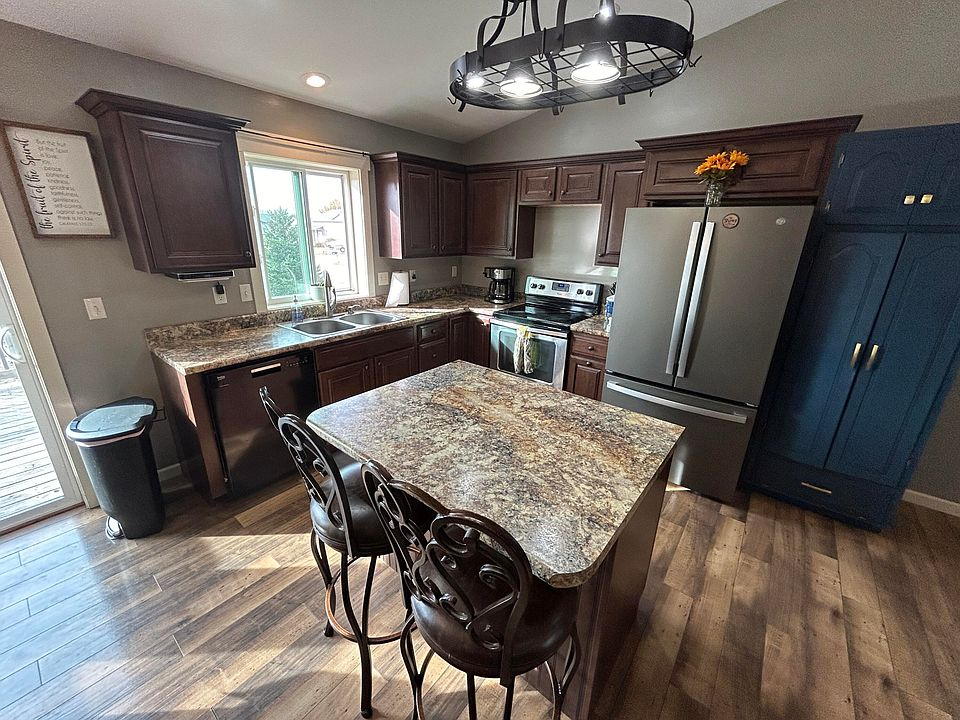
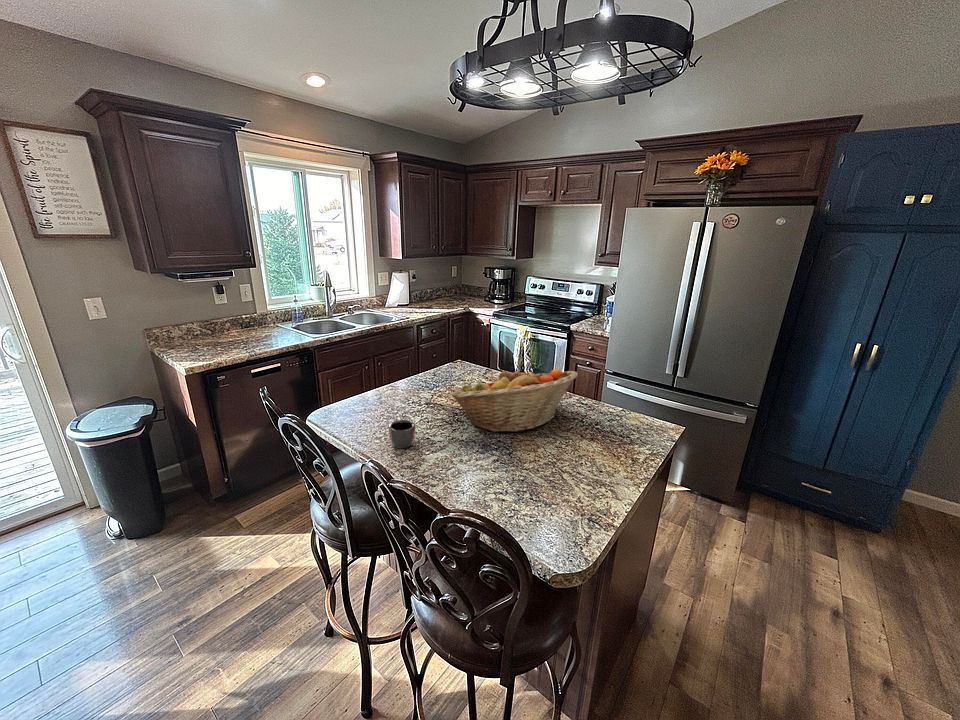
+ mug [388,419,416,449]
+ fruit basket [450,368,579,433]
